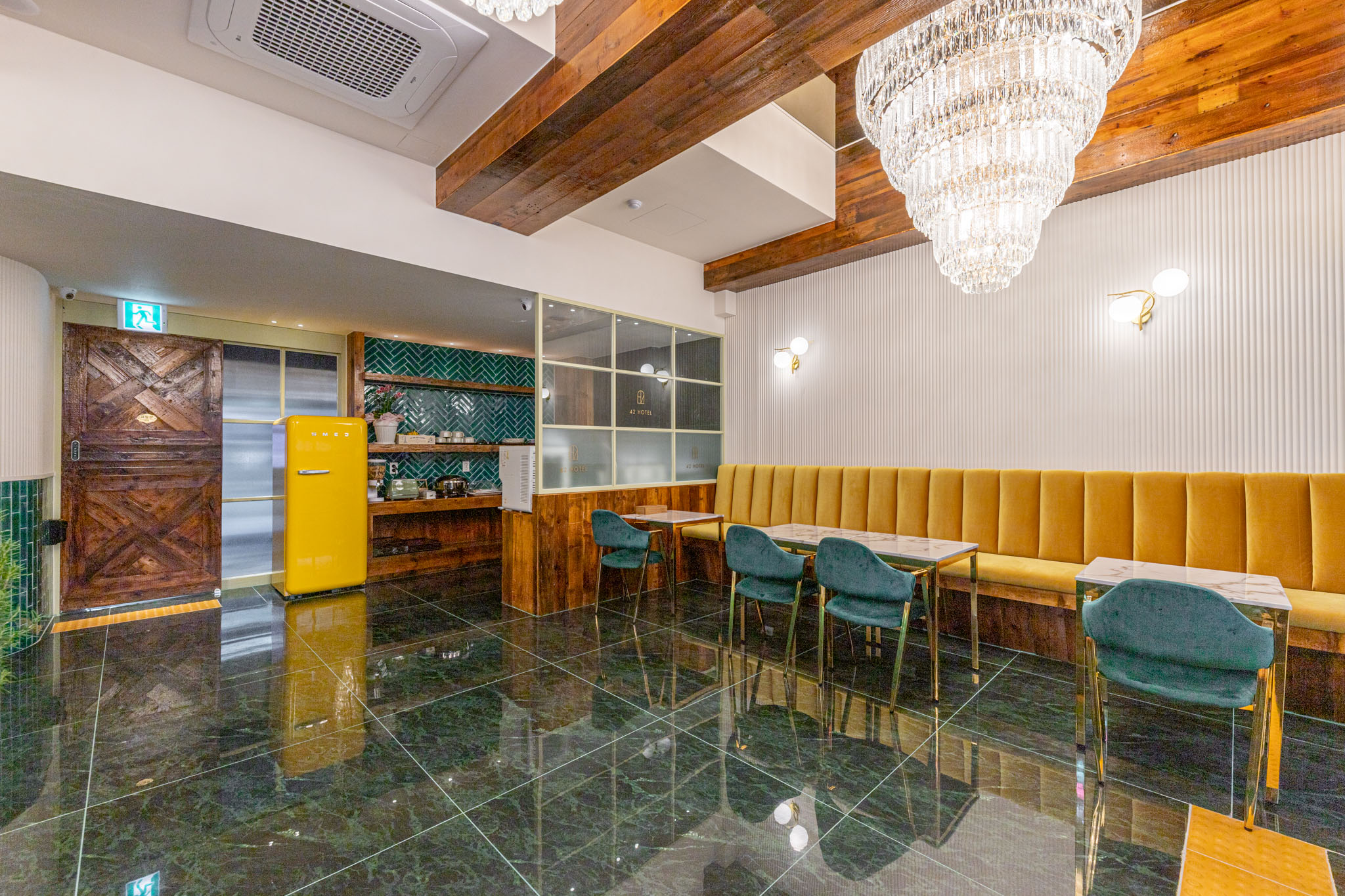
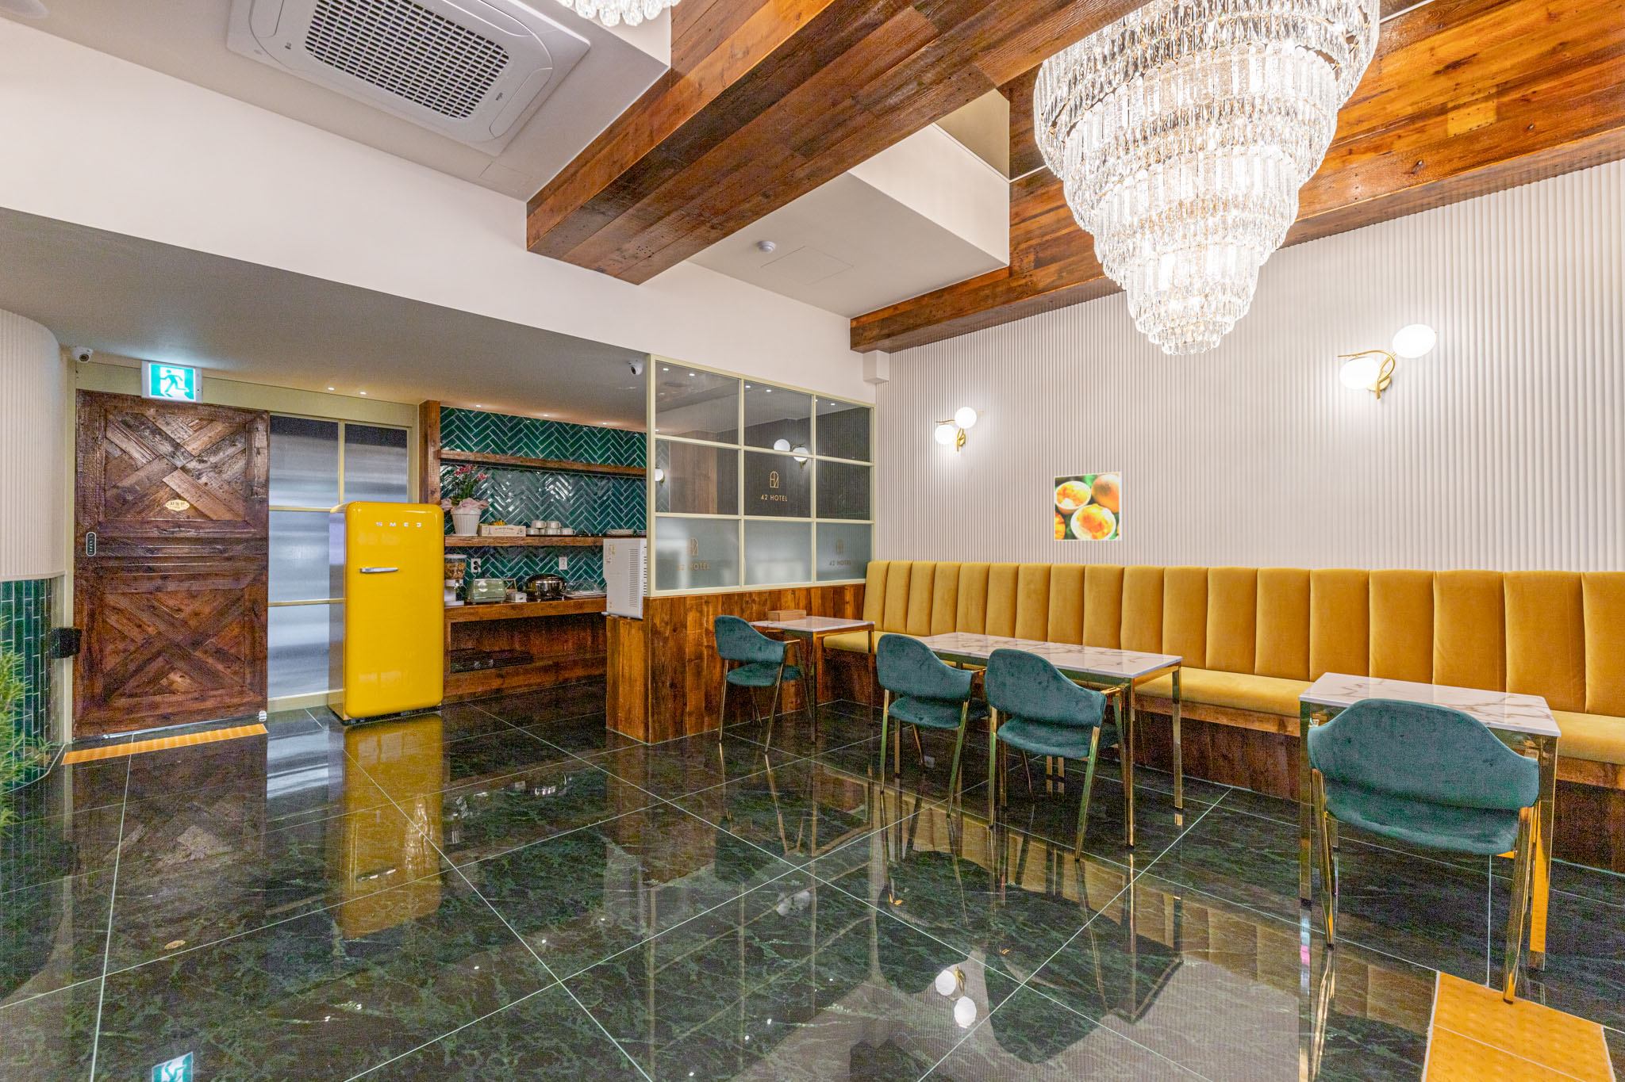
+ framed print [1052,471,1122,541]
